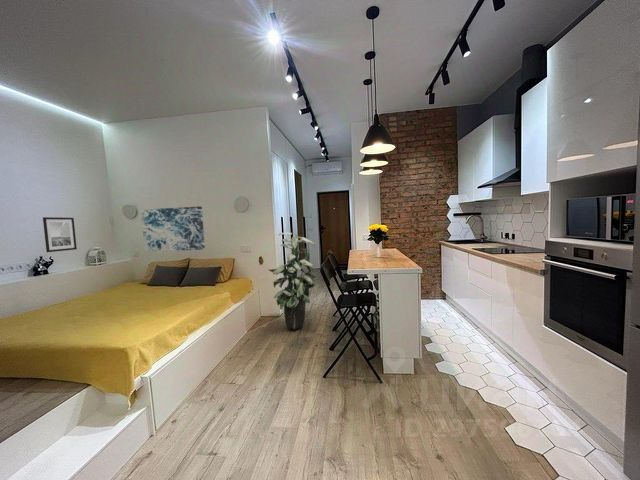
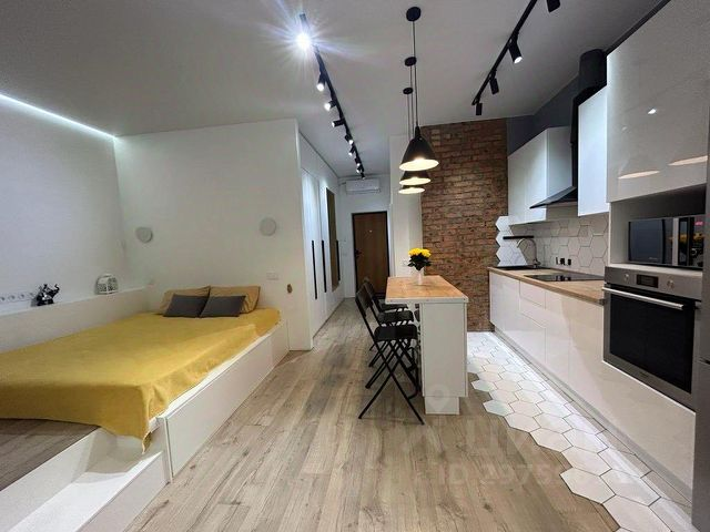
- wall art [42,216,78,253]
- wall art [140,205,206,253]
- indoor plant [268,231,319,331]
